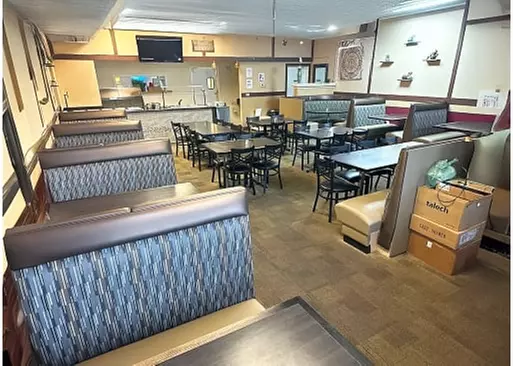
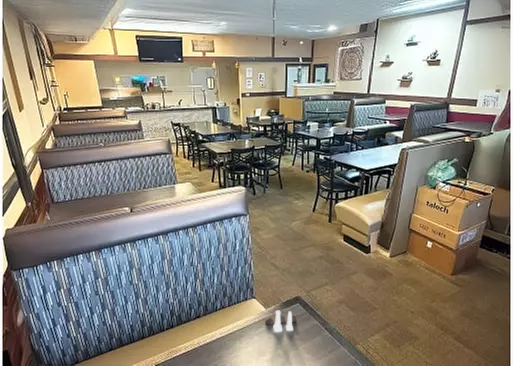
+ salt and pepper shaker set [265,309,297,333]
